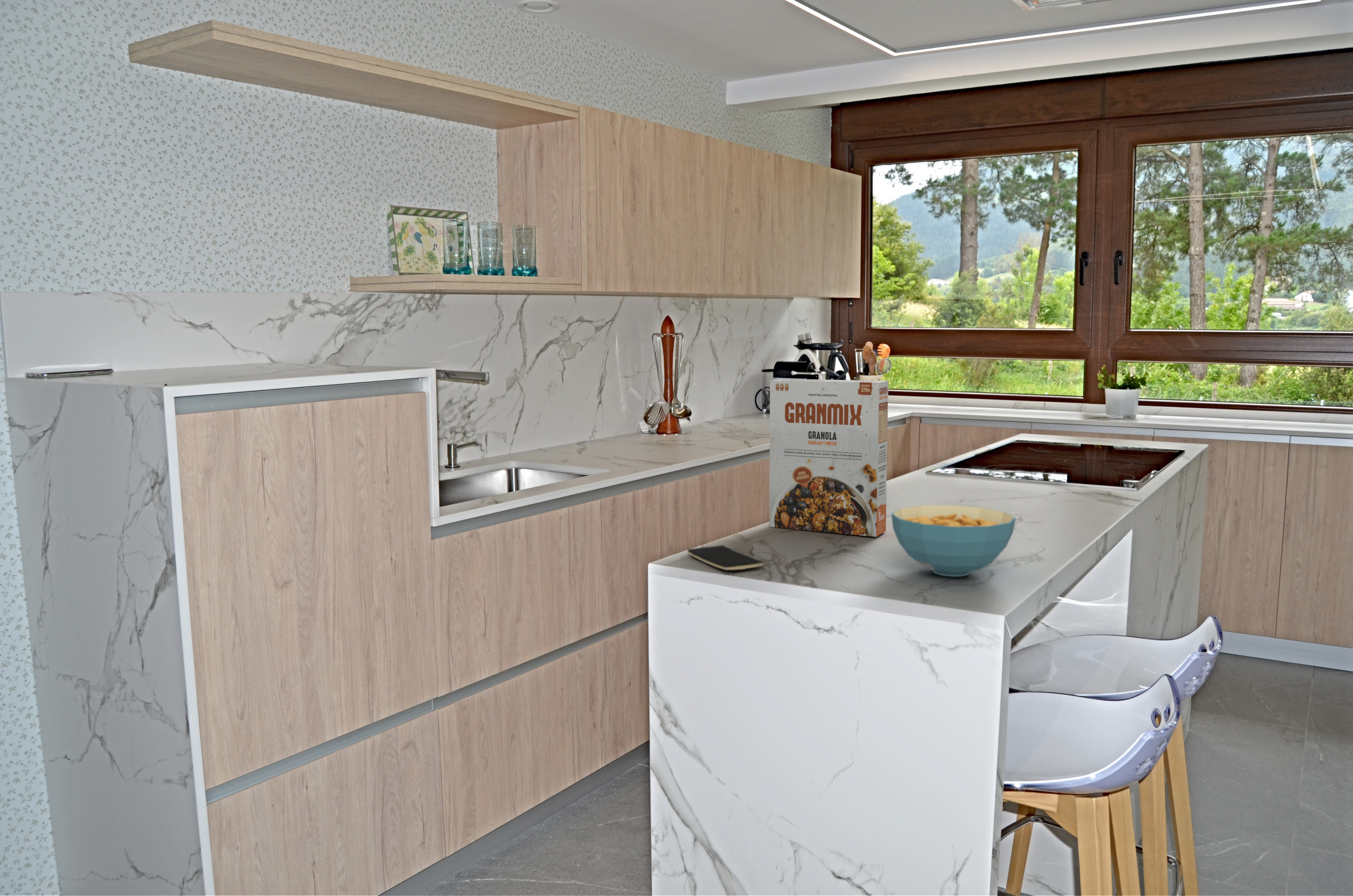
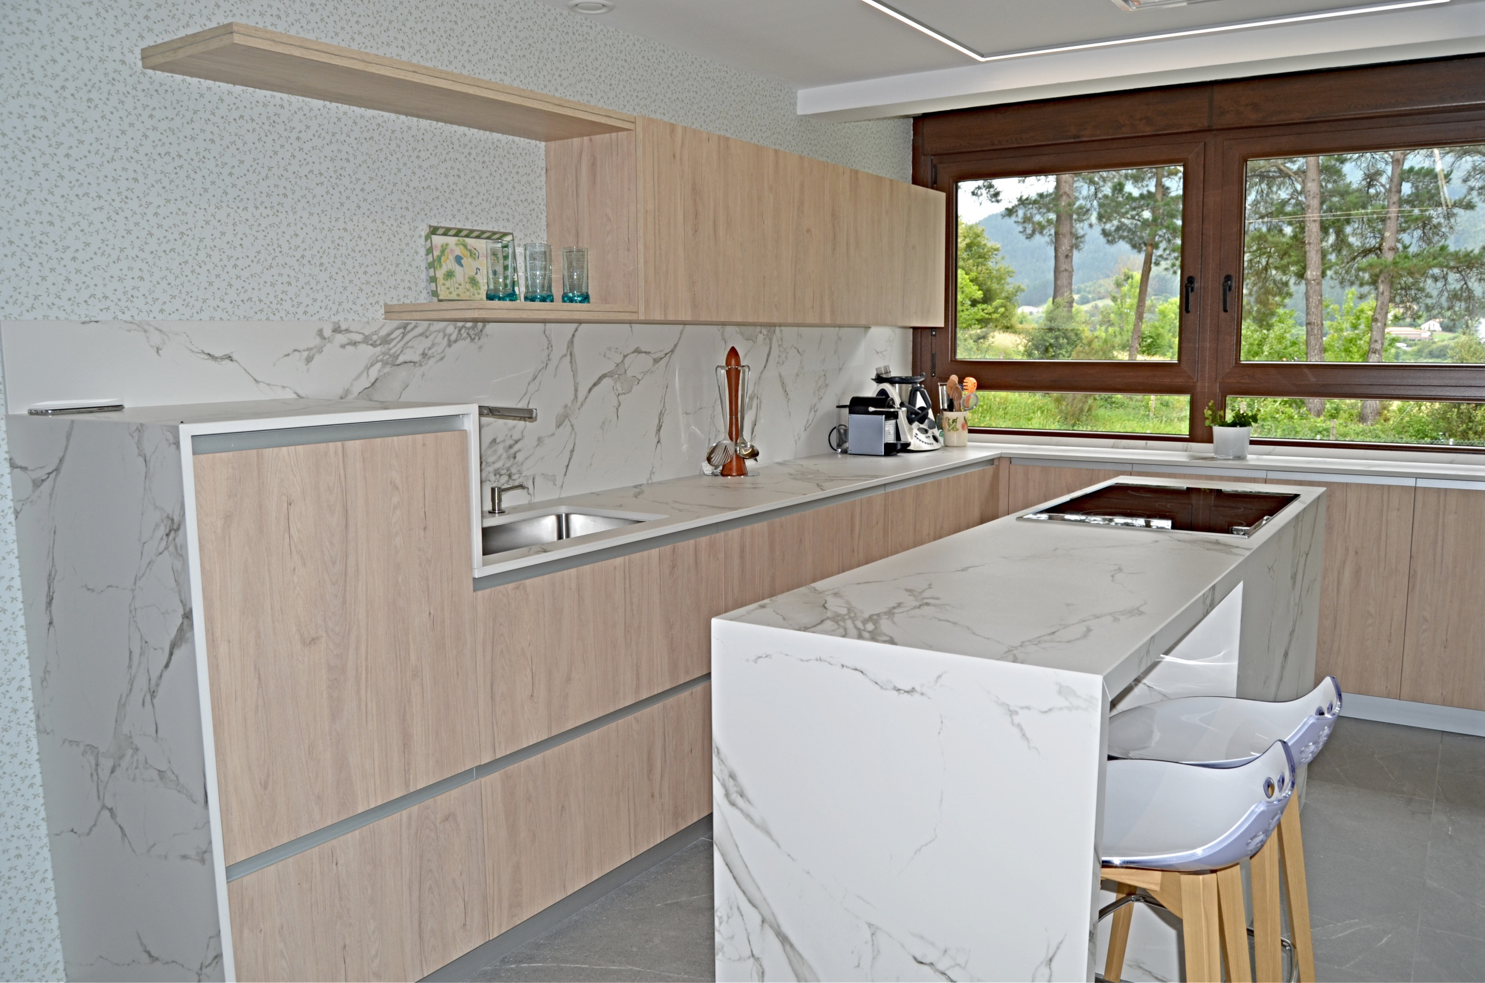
- cereal box [769,378,889,537]
- cereal bowl [891,505,1016,577]
- smartphone [687,545,764,571]
